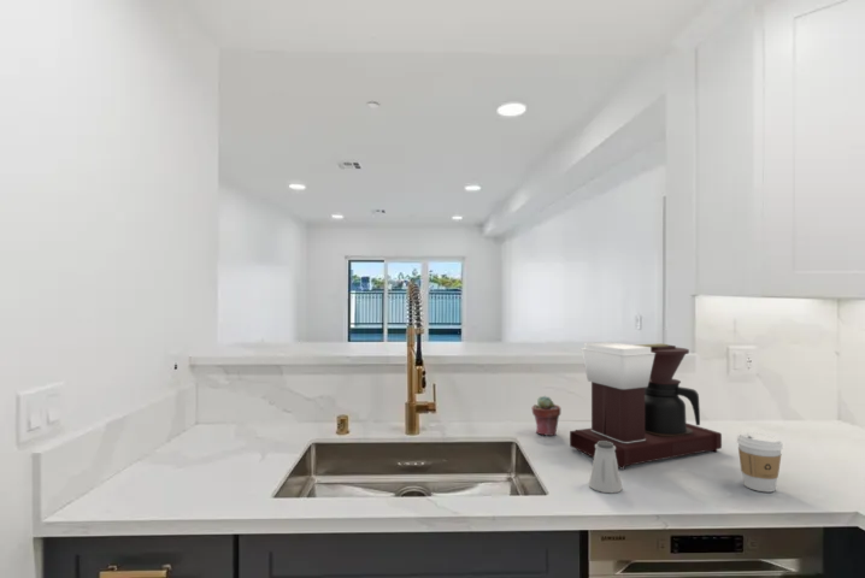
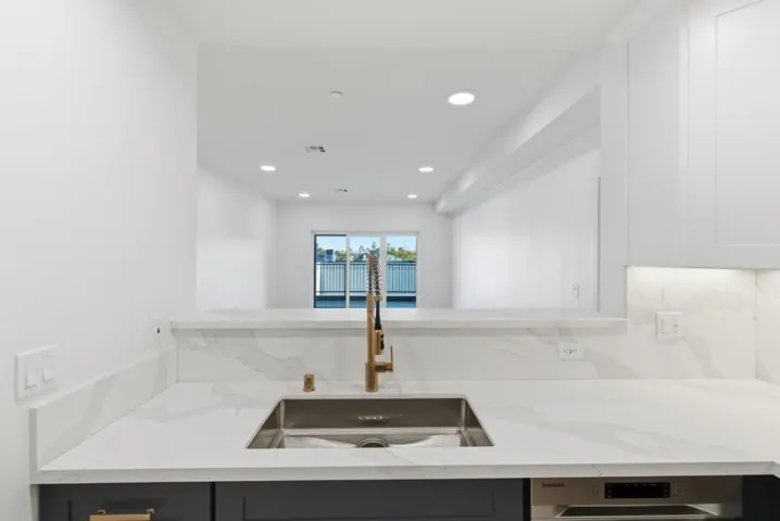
- coffee cup [736,431,784,494]
- coffee maker [569,341,723,471]
- saltshaker [588,441,623,494]
- potted succulent [531,395,561,437]
